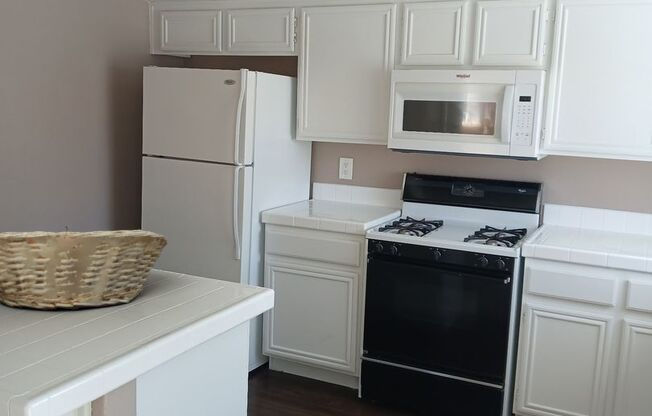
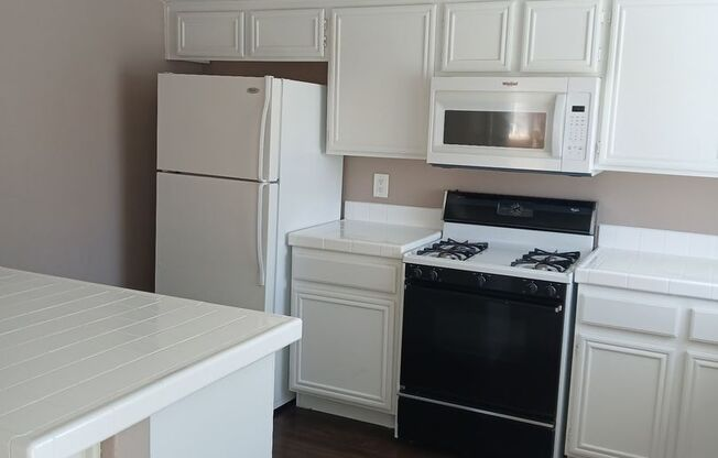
- fruit basket [0,225,169,311]
